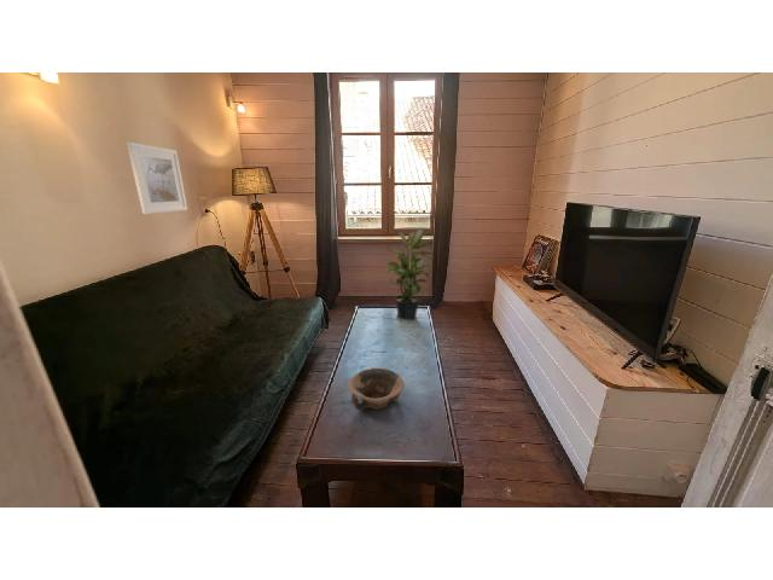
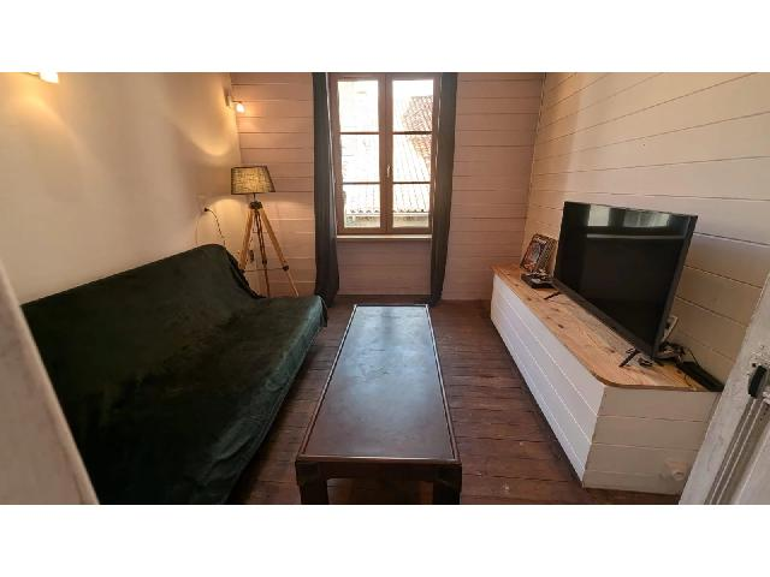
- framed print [126,141,188,215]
- bowl [347,367,405,411]
- potted plant [383,227,435,323]
